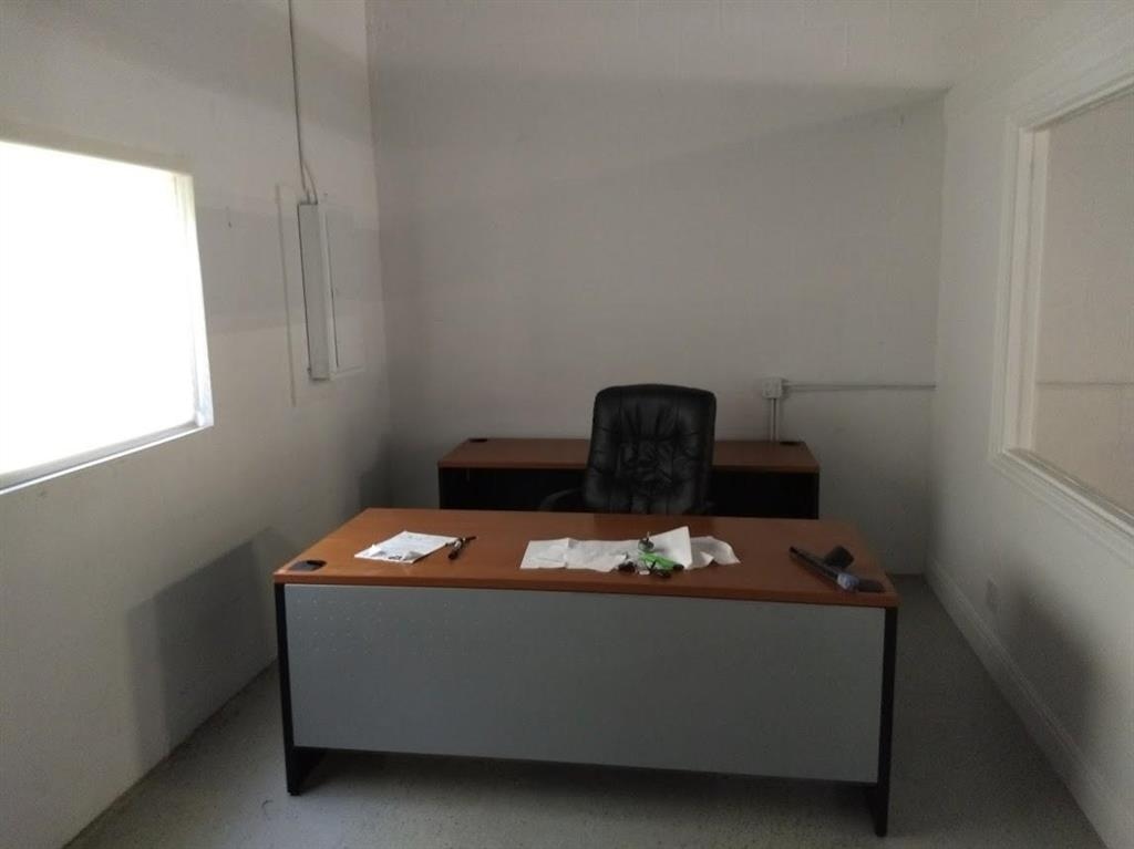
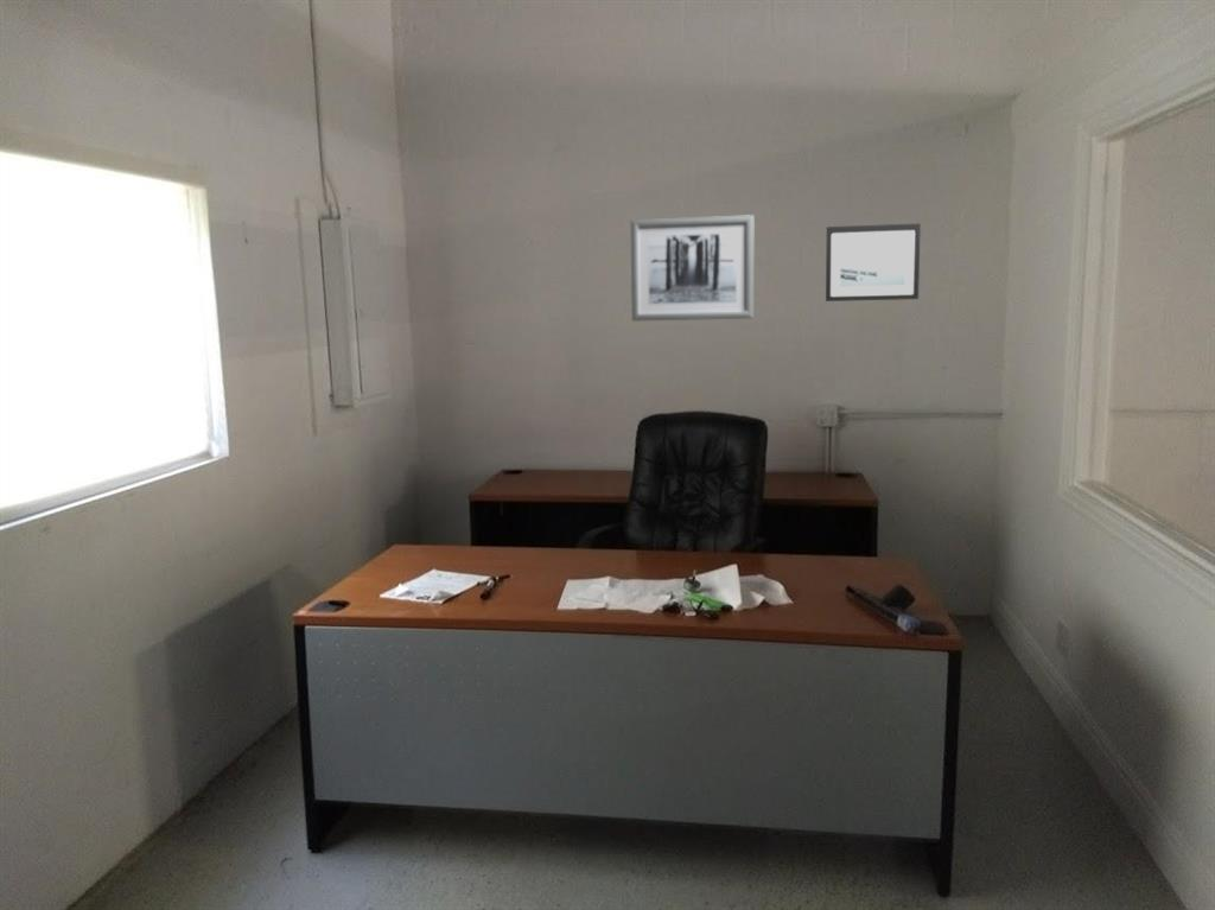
+ wall art [825,222,922,303]
+ wall art [630,214,755,322]
